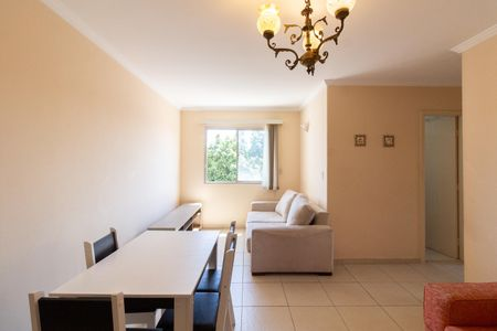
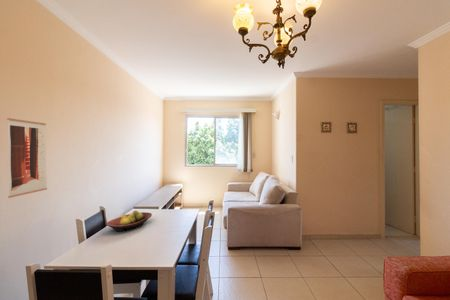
+ wall art [6,117,48,199]
+ fruit bowl [105,210,153,233]
